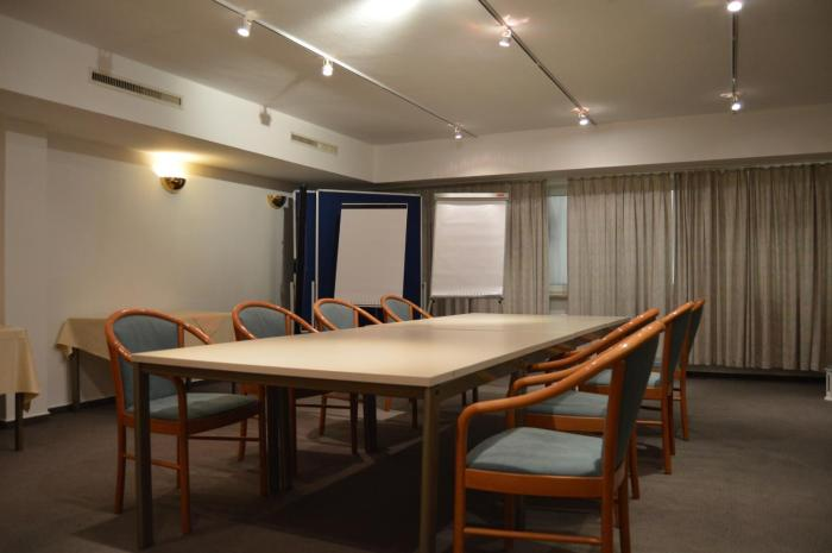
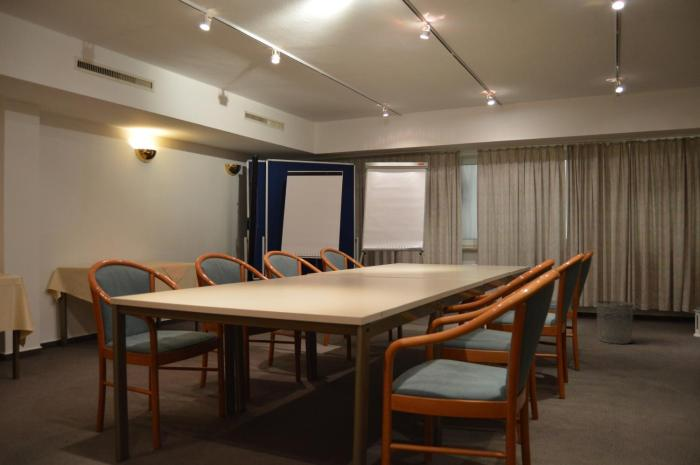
+ waste bin [596,300,634,345]
